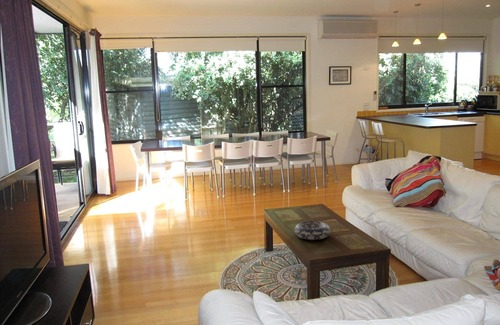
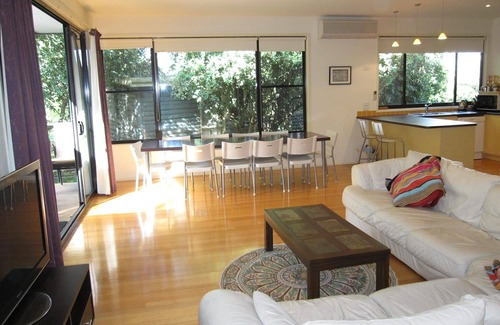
- decorative bowl [294,220,331,241]
